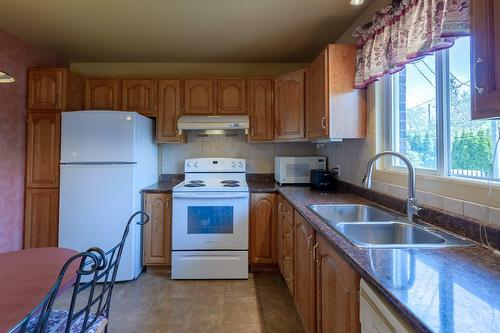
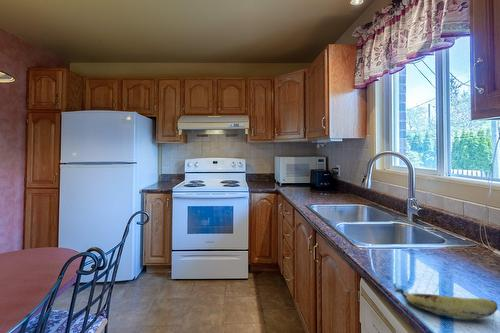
+ fruit [392,283,499,320]
